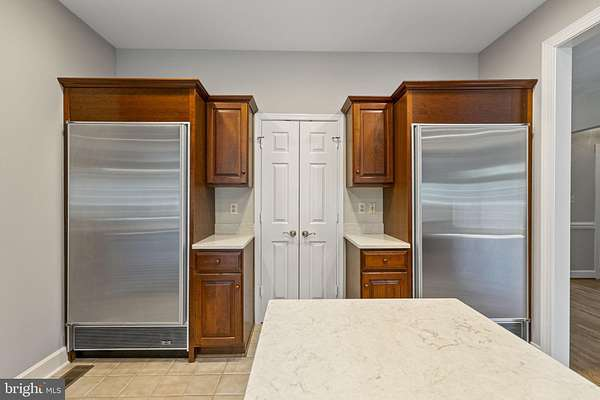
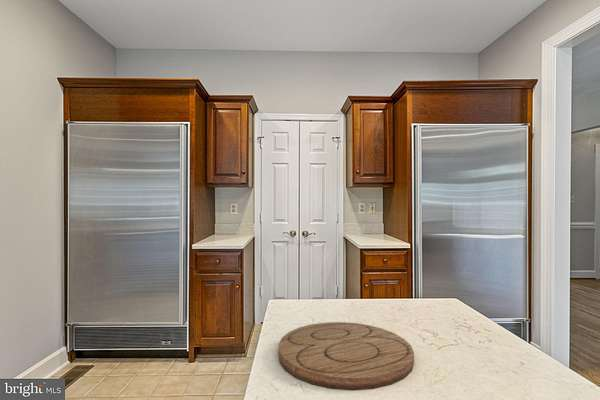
+ cutting board [277,321,415,392]
